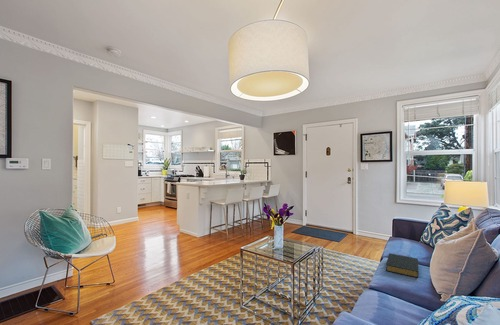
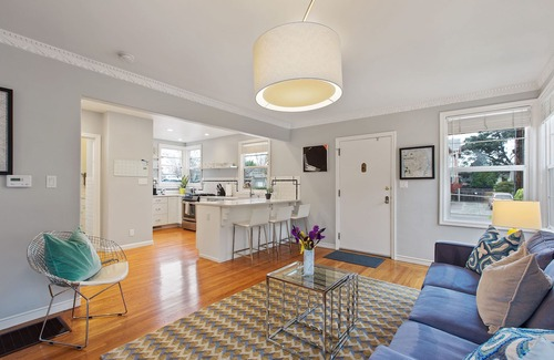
- hardback book [385,252,419,279]
